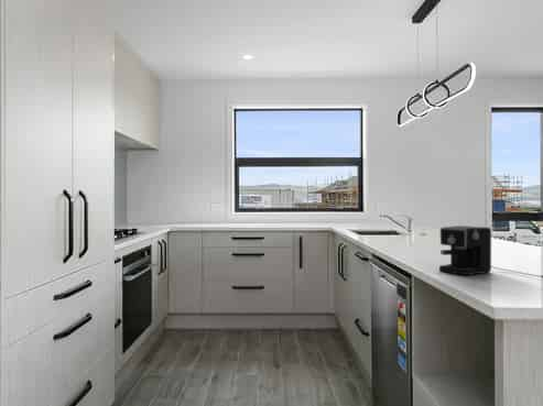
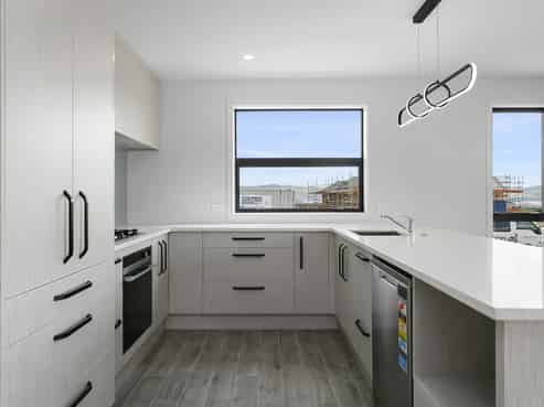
- coffee maker [438,224,543,278]
